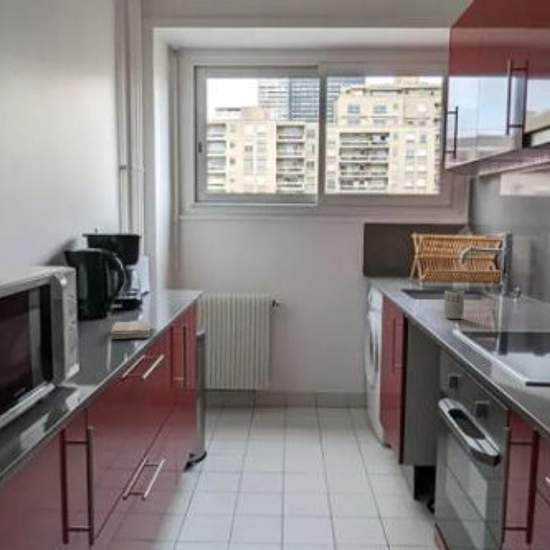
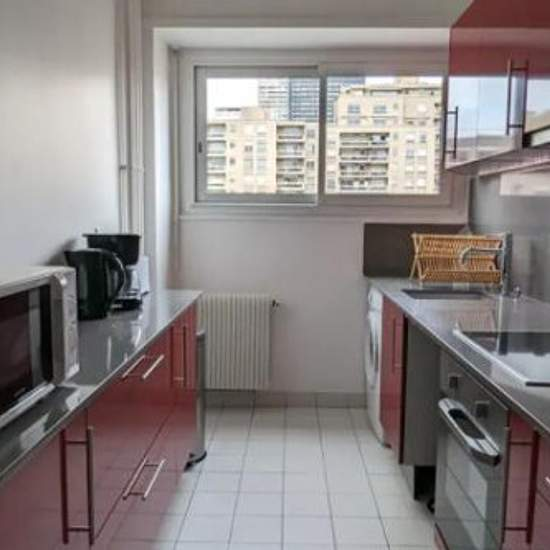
- washcloth [110,320,152,340]
- cup [443,289,465,320]
